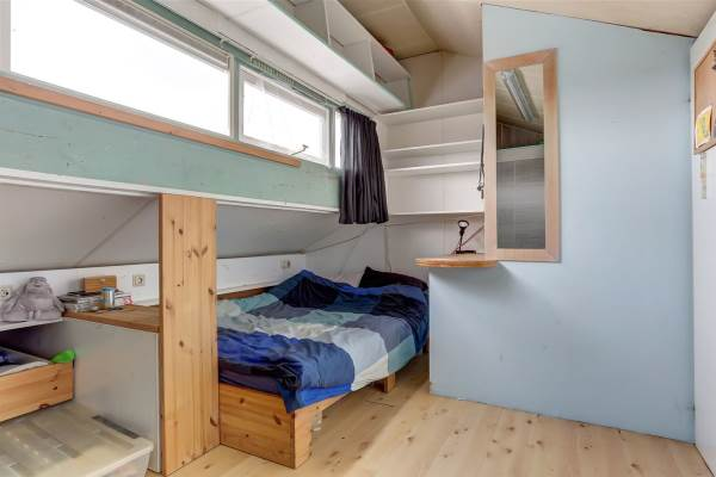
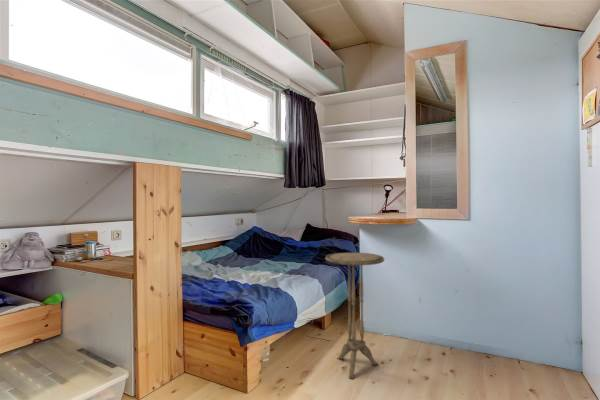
+ side table [324,252,385,380]
